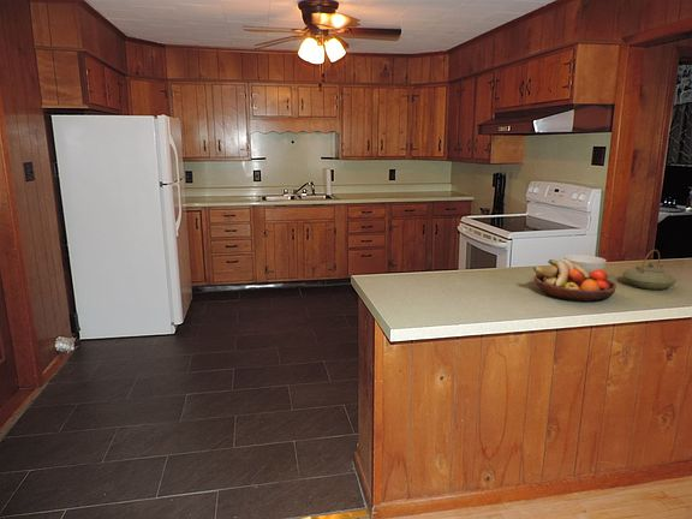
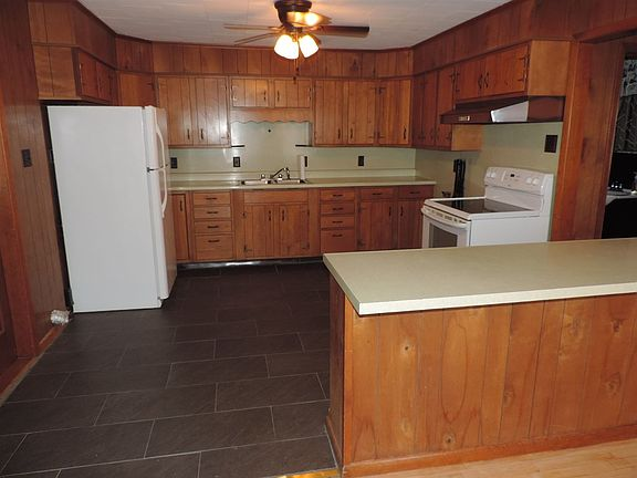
- fruit bowl [532,258,618,303]
- teapot [621,249,678,291]
- cereal bowl [562,253,607,274]
